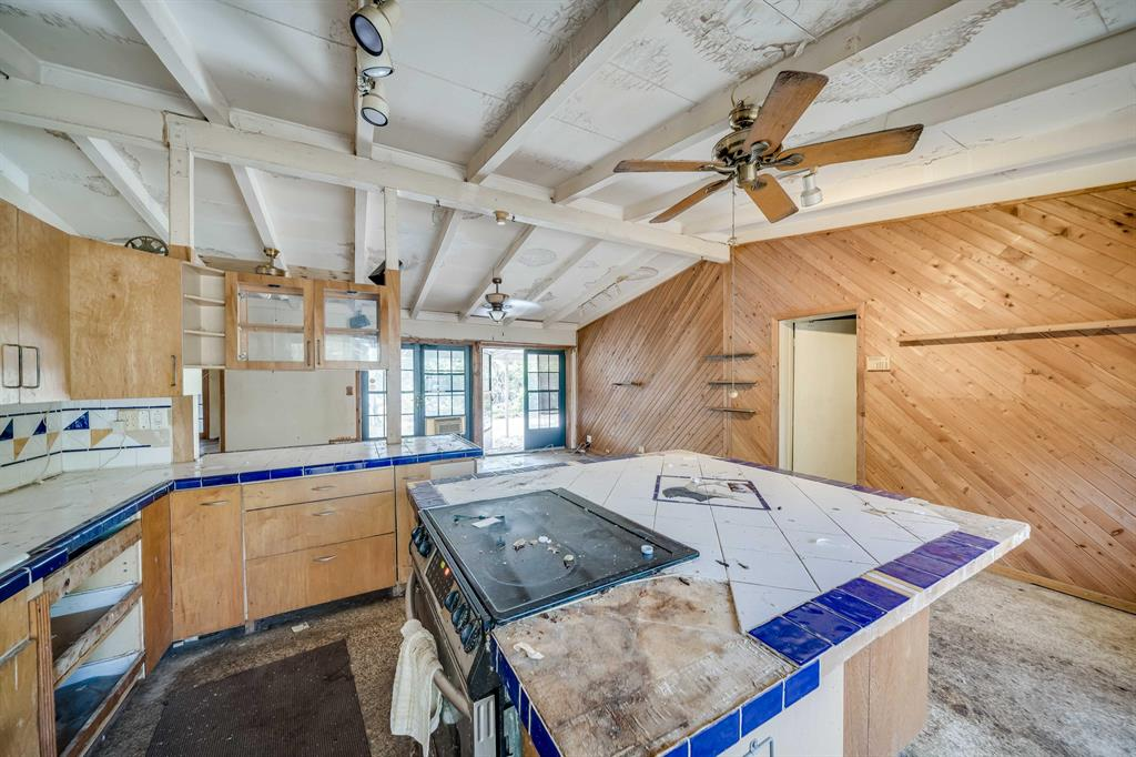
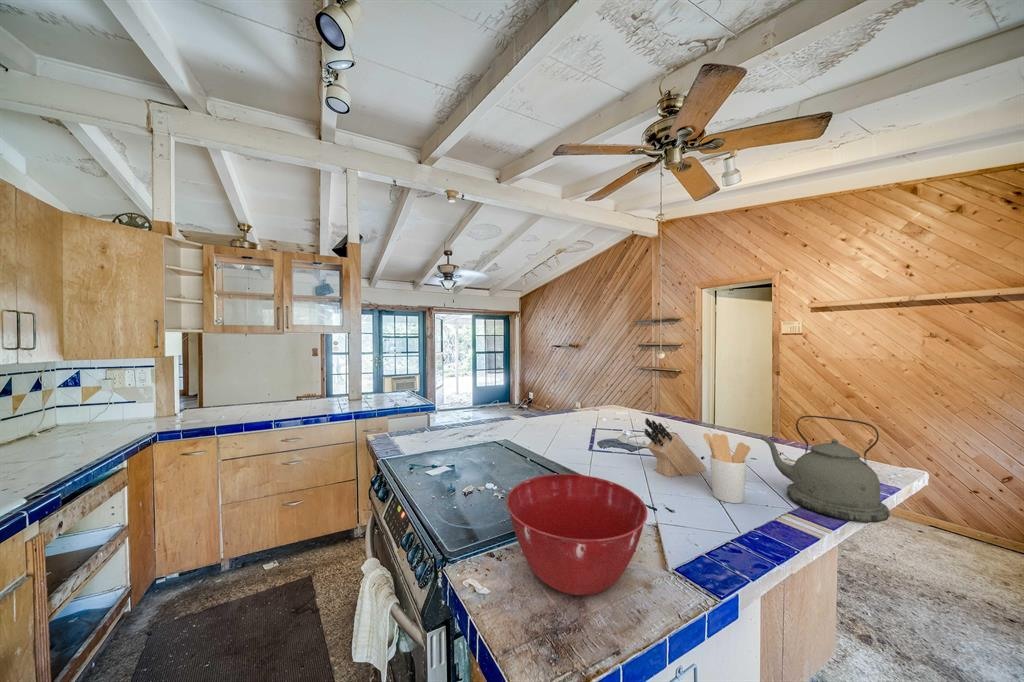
+ knife block [643,417,708,478]
+ utensil holder [702,432,751,504]
+ mixing bowl [505,473,648,596]
+ kettle [759,415,891,524]
